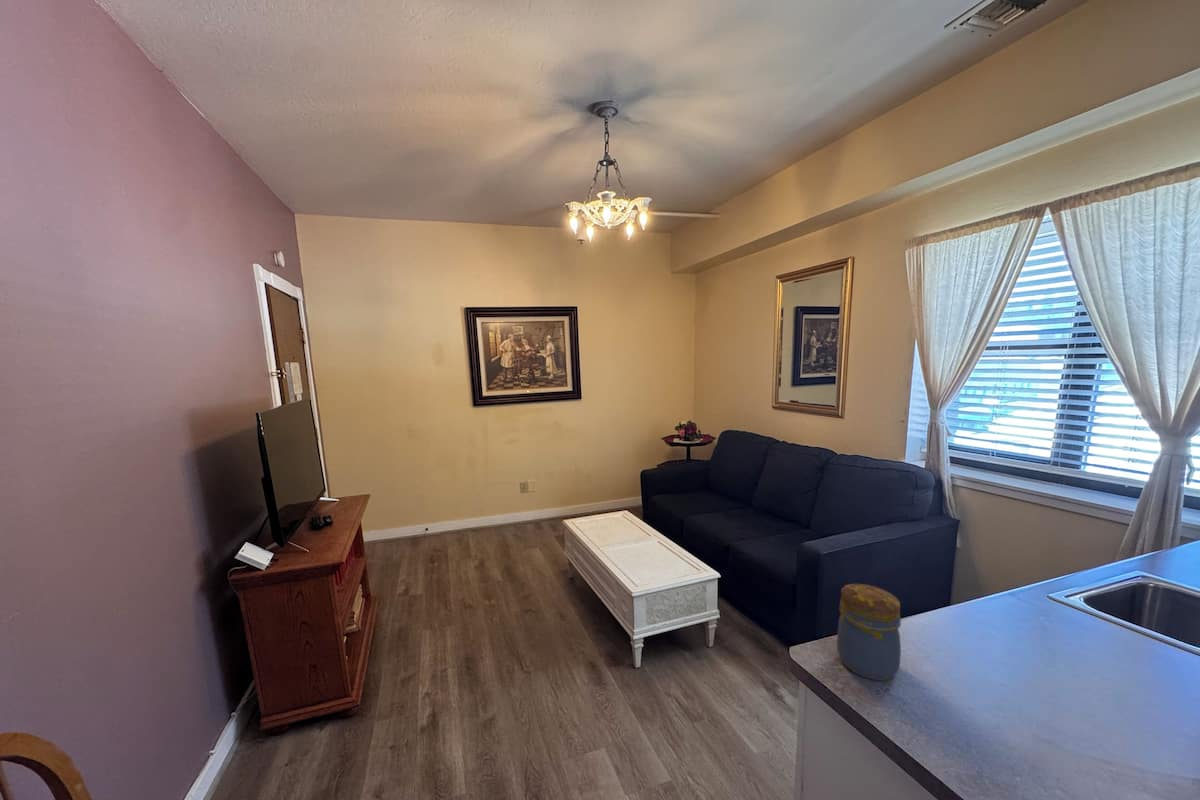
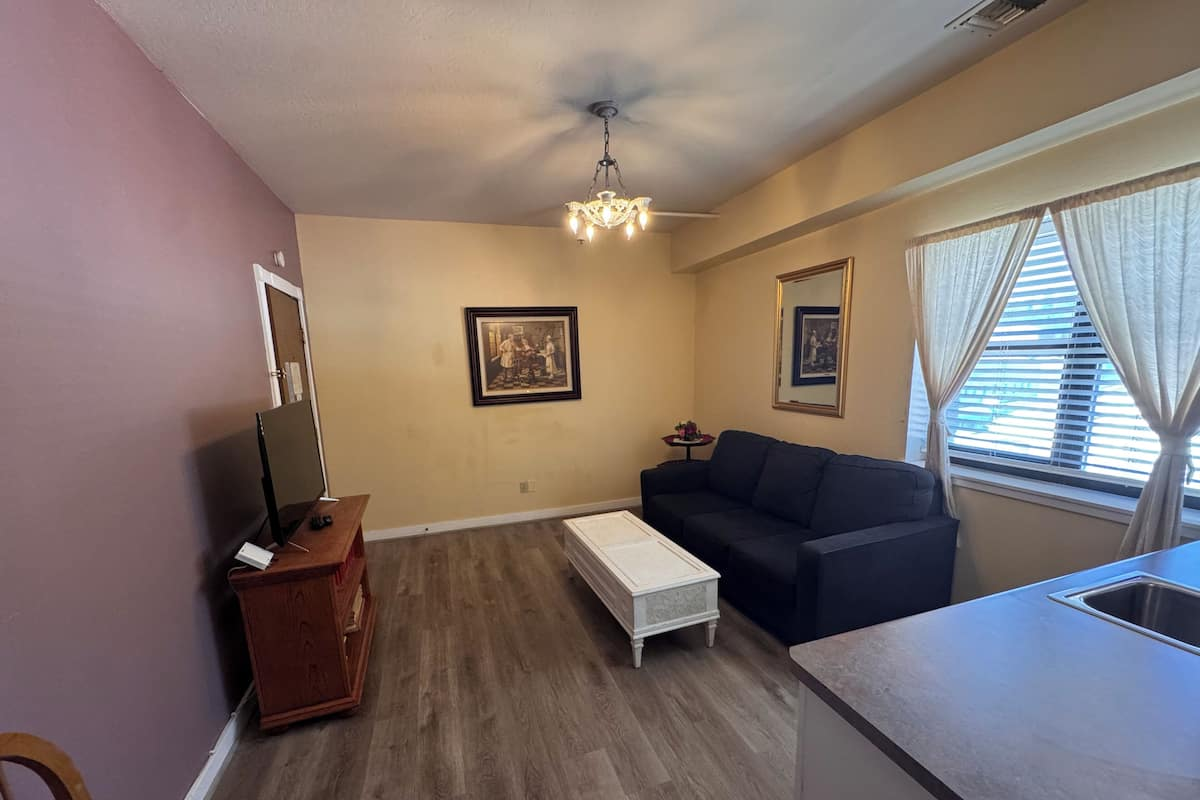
- jar [836,583,902,682]
